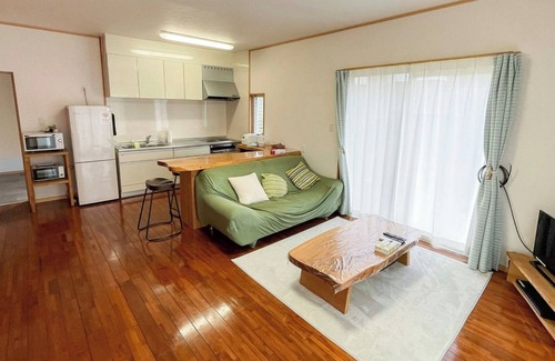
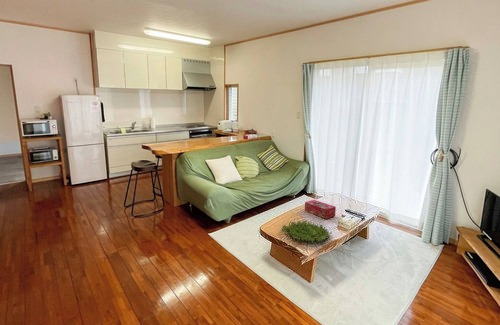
+ tissue box [304,199,337,220]
+ plant [281,219,333,244]
